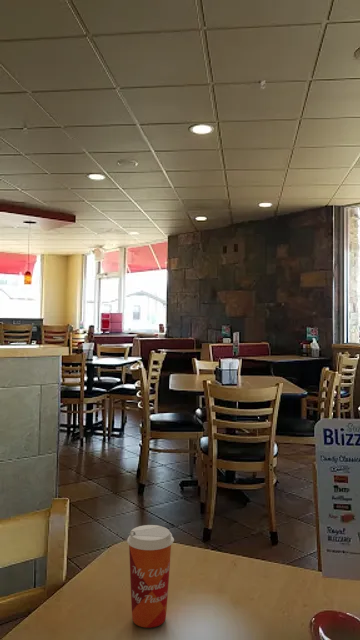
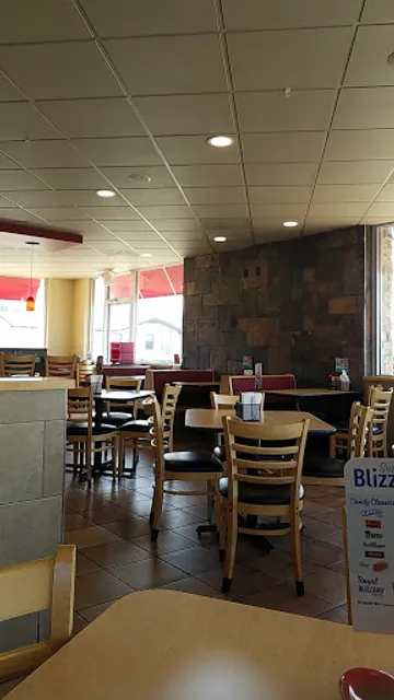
- paper cup [126,524,175,629]
